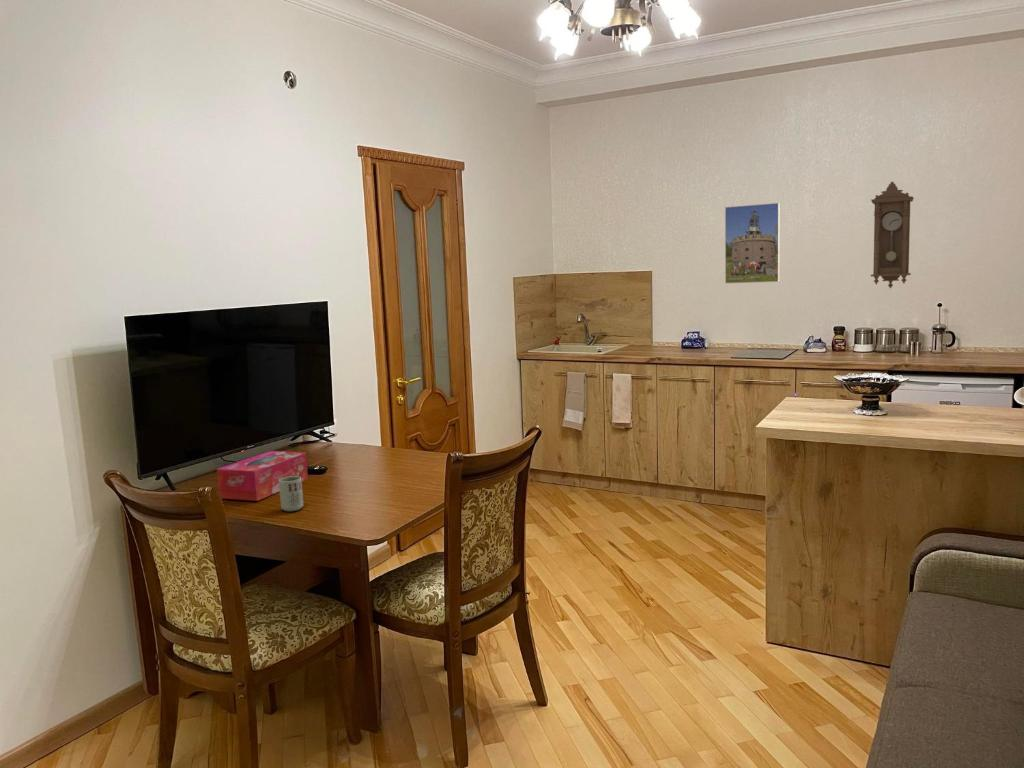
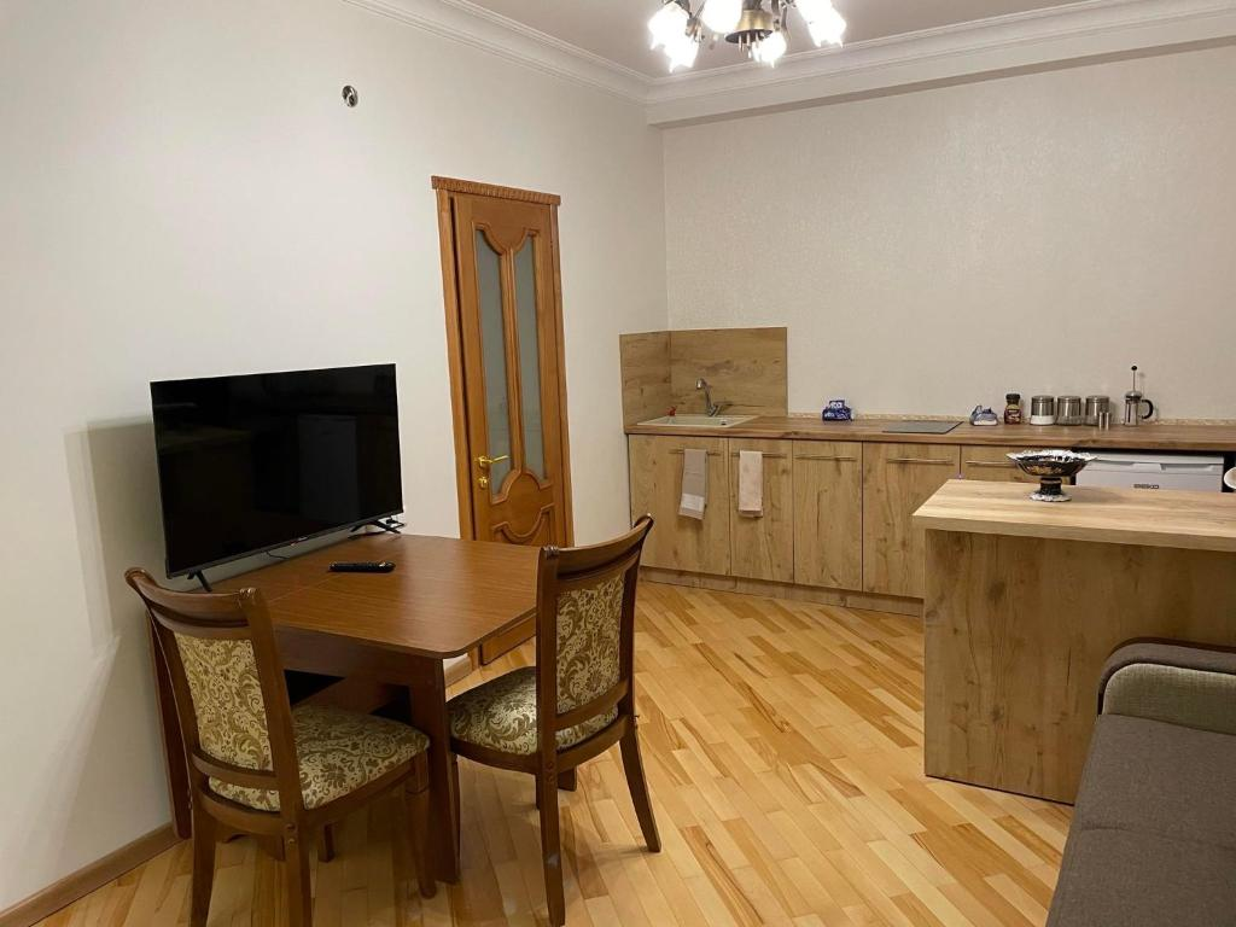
- tissue box [216,450,309,502]
- pendulum clock [870,181,915,289]
- cup [279,476,304,512]
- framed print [724,202,781,285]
